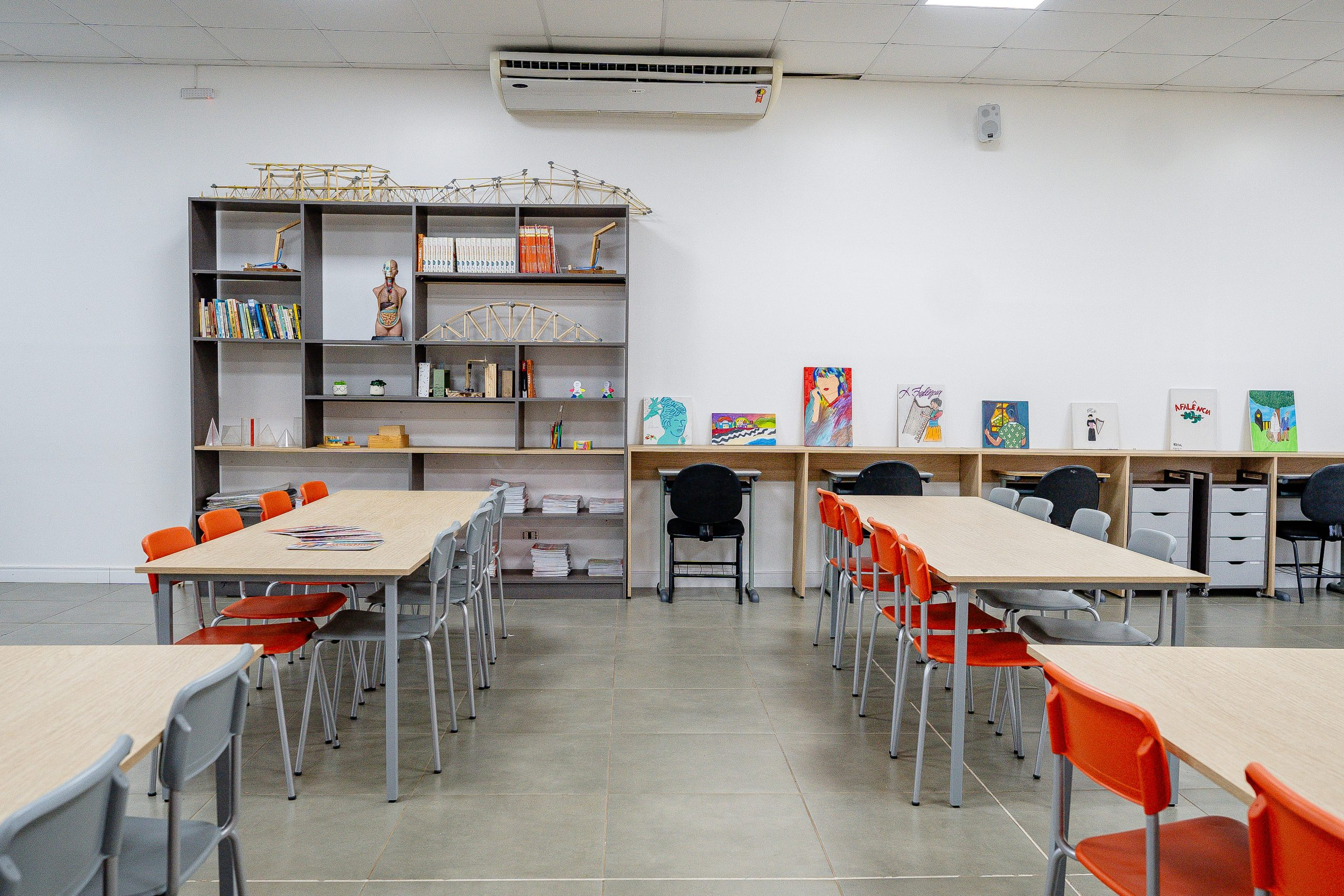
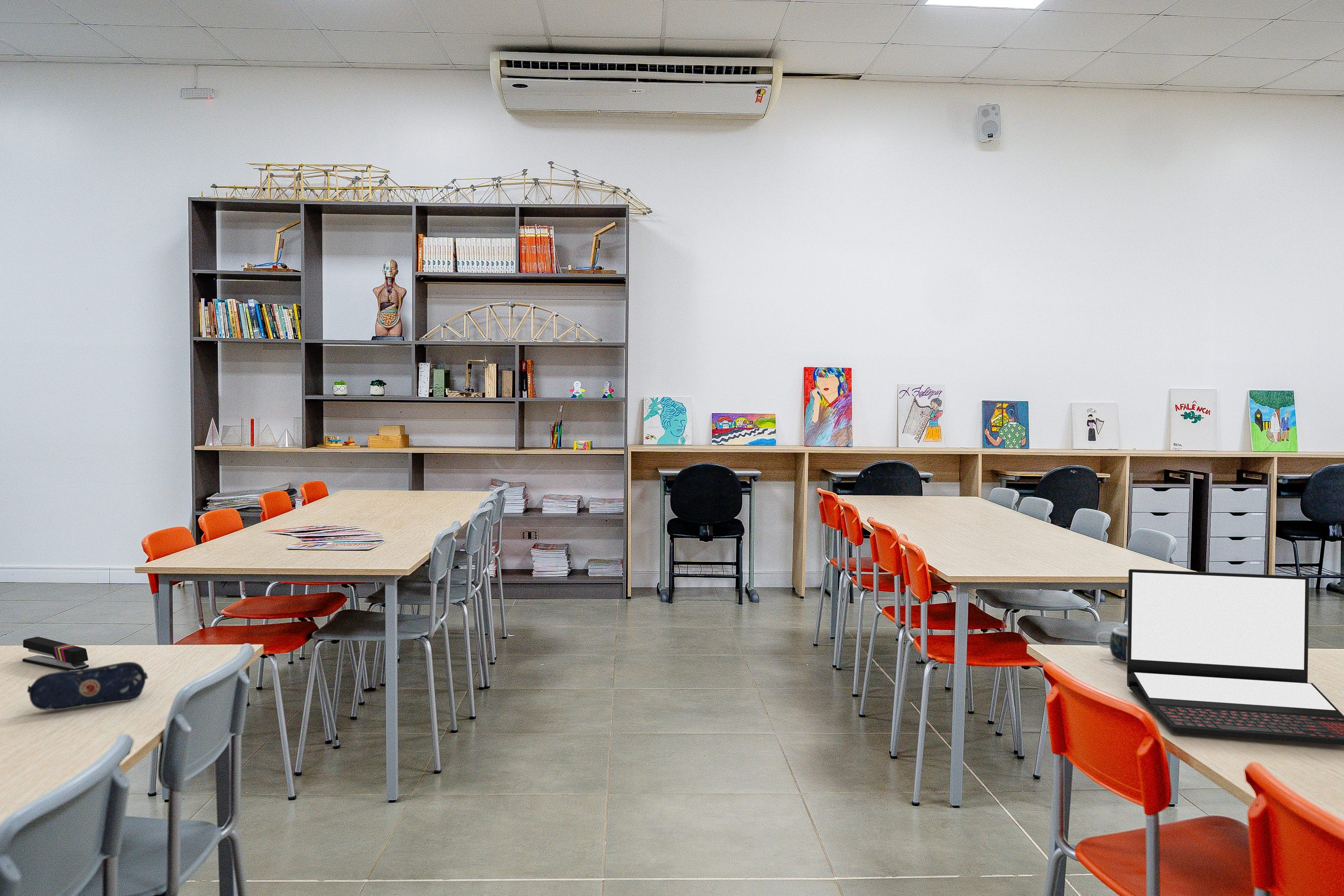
+ mug [1096,627,1128,663]
+ pencil case [27,661,149,711]
+ laptop [1127,568,1344,745]
+ stapler [22,636,89,671]
